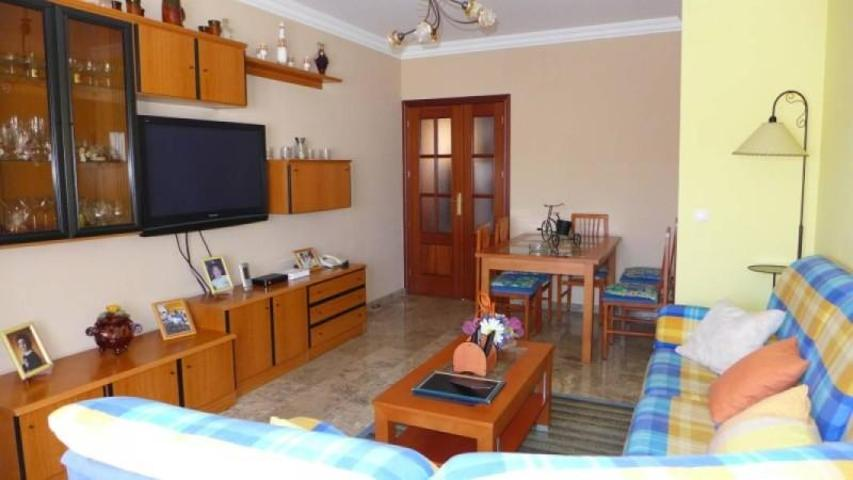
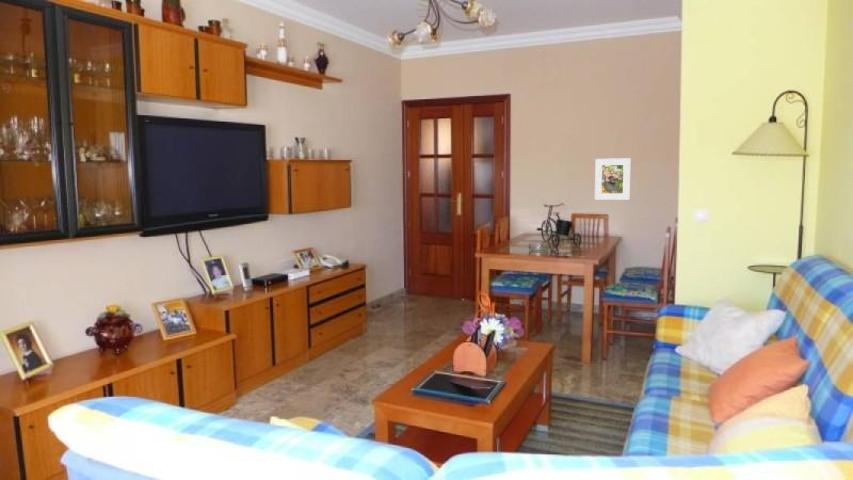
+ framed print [594,157,631,201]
